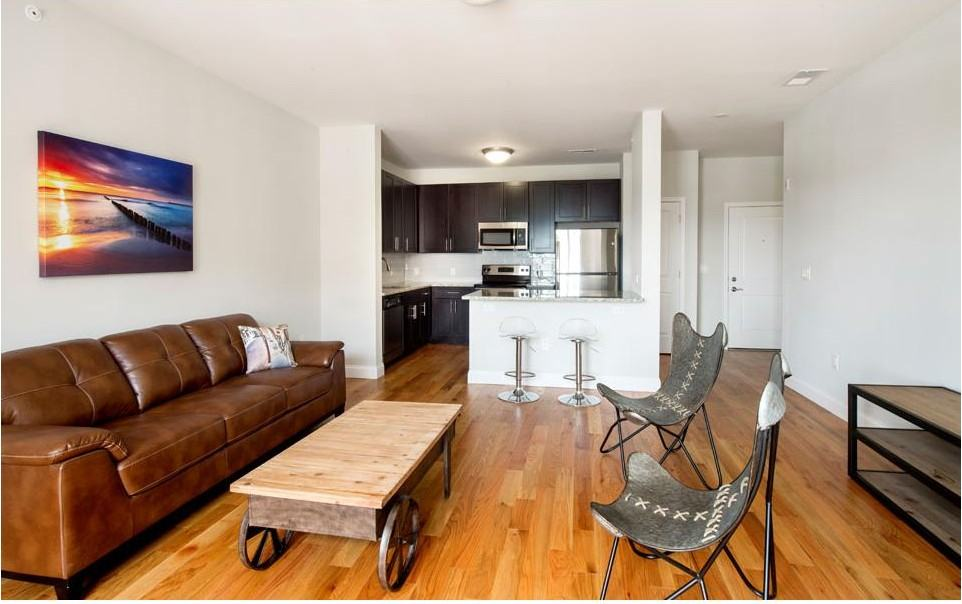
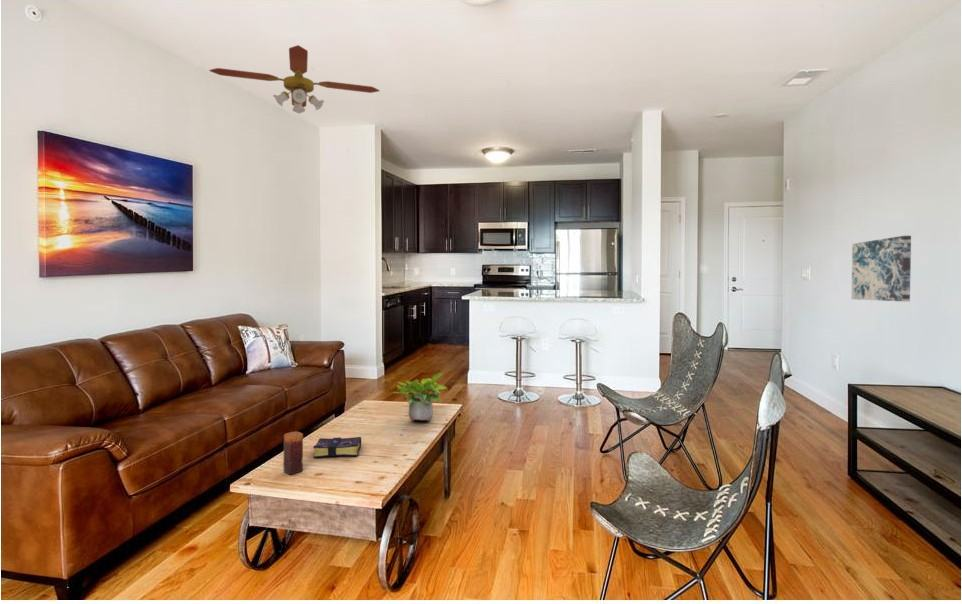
+ wall art [851,235,912,302]
+ potted plant [392,372,448,423]
+ book [313,436,362,459]
+ candle [283,431,304,476]
+ ceiling fan [208,44,381,114]
